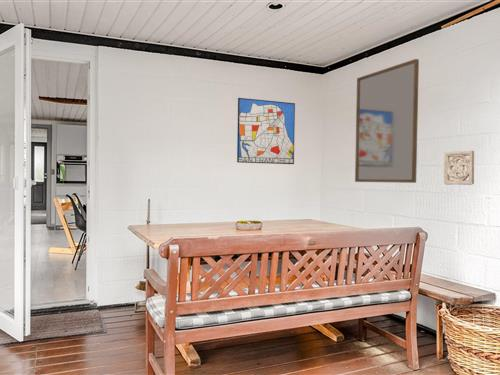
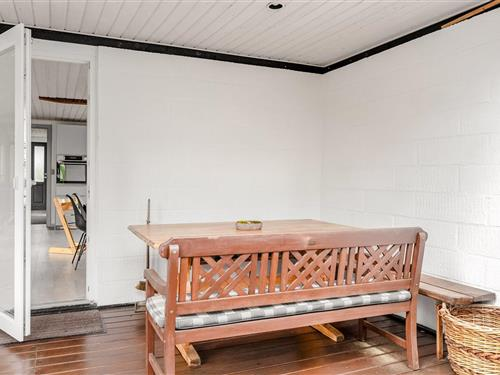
- wall art [236,97,296,165]
- wall ornament [443,150,475,186]
- home mirror [354,58,420,184]
